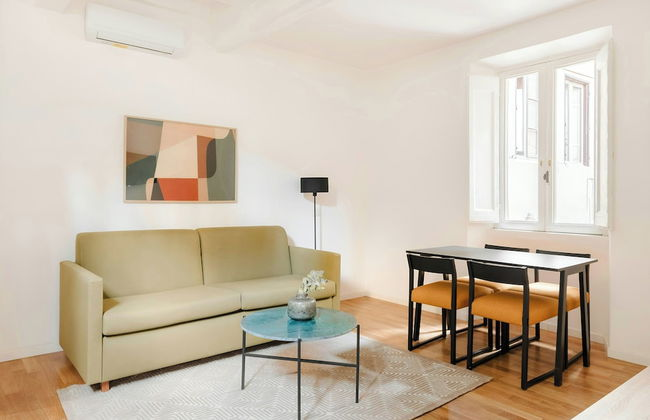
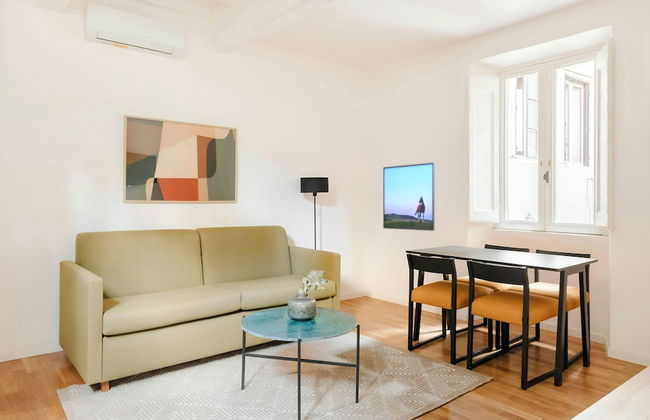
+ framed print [382,162,435,232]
